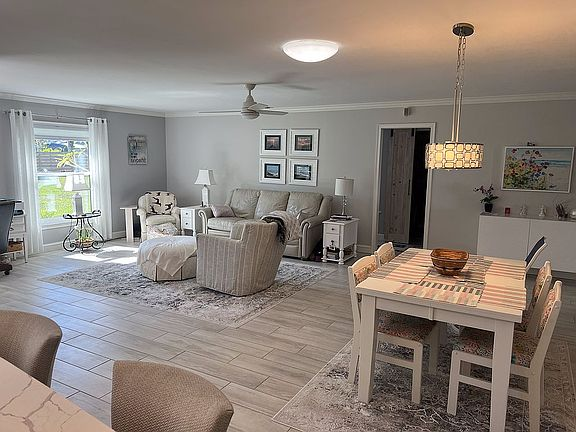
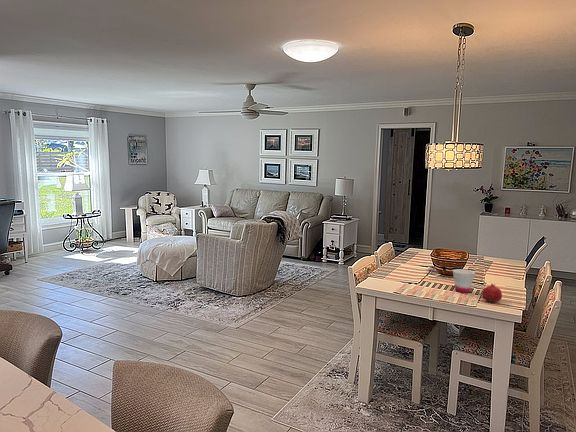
+ cup [452,268,476,294]
+ fruit [481,283,503,303]
